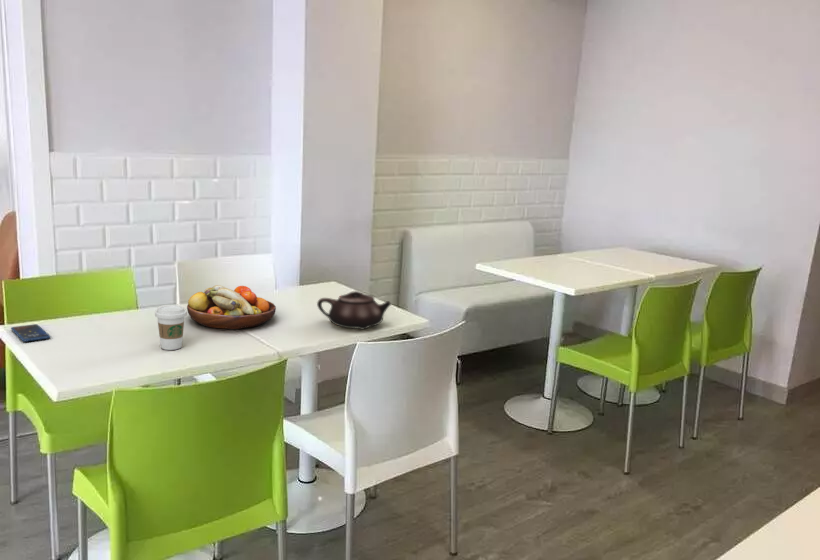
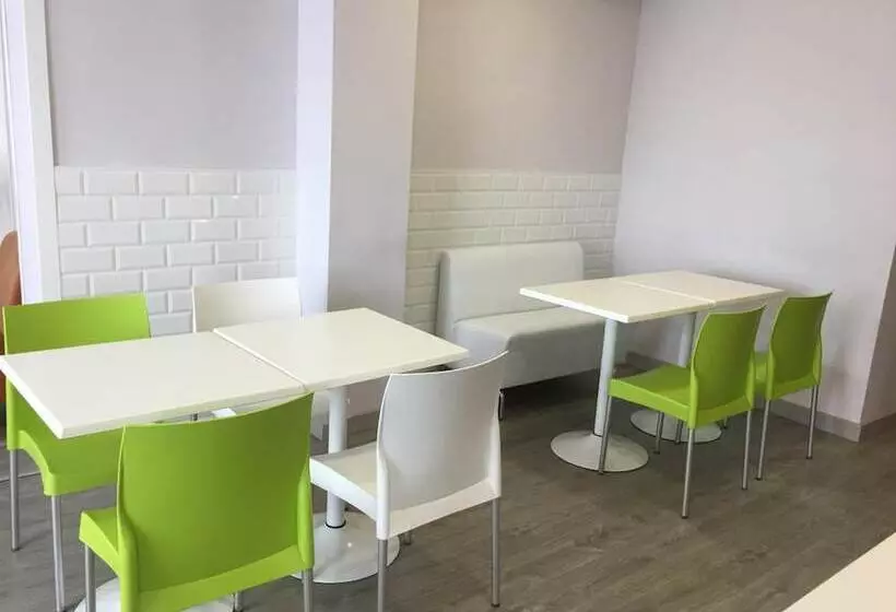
- teapot [316,290,392,330]
- fruit bowl [186,284,277,330]
- smartphone [10,323,52,343]
- coffee cup [154,304,188,351]
